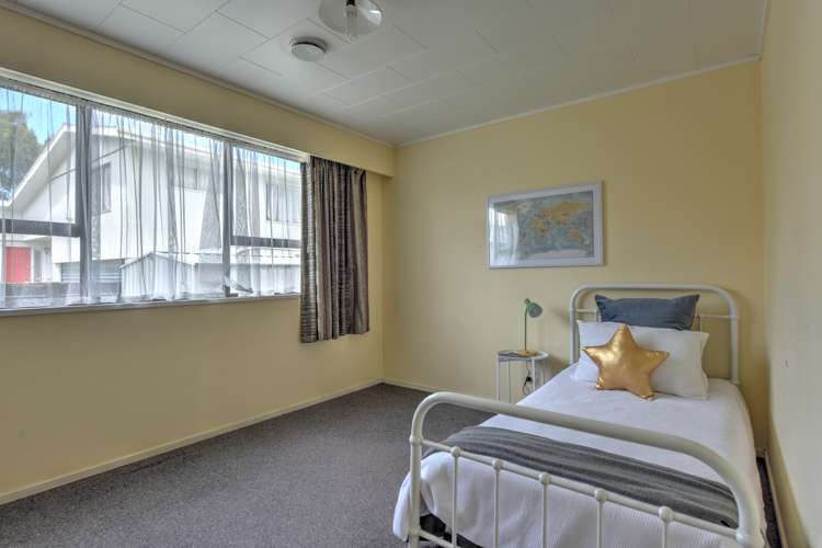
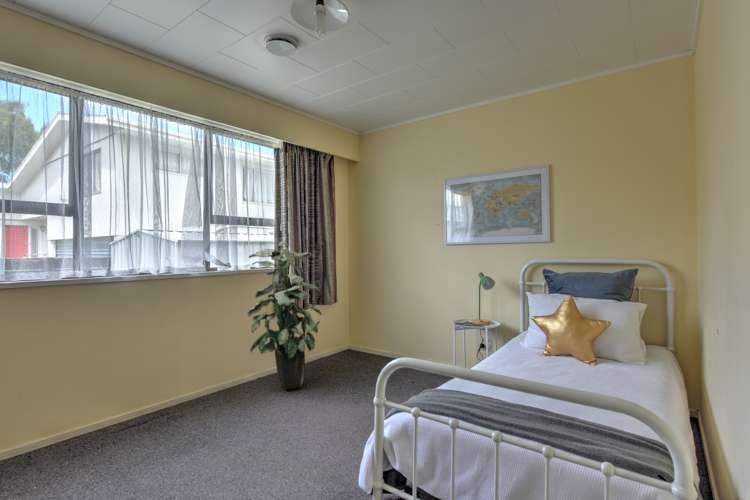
+ indoor plant [246,240,323,390]
